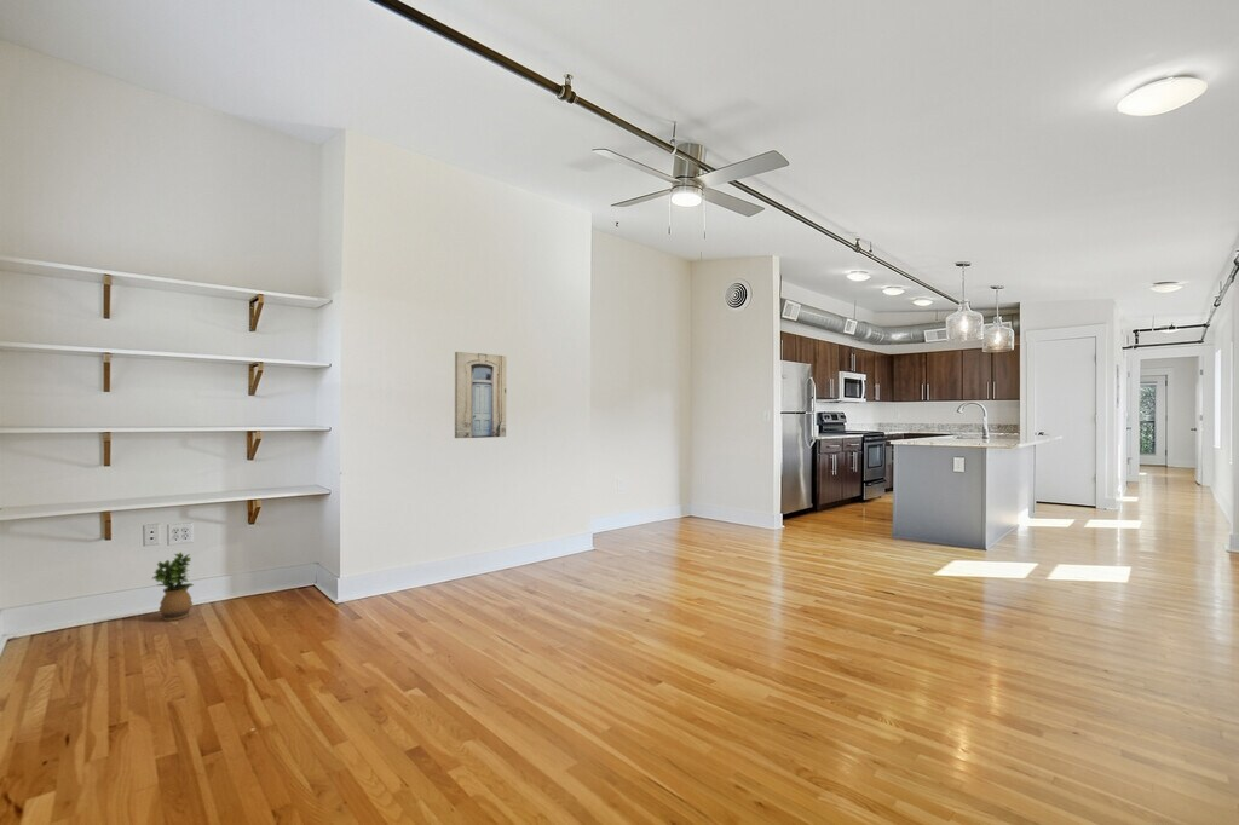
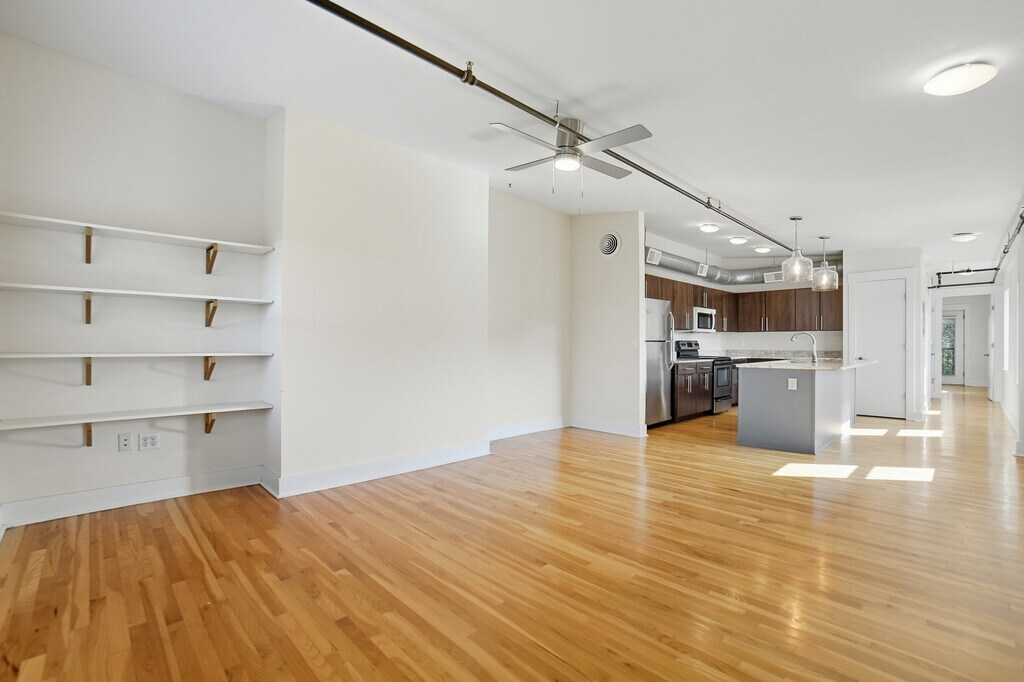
- wall art [454,351,507,439]
- potted plant [150,552,195,622]
